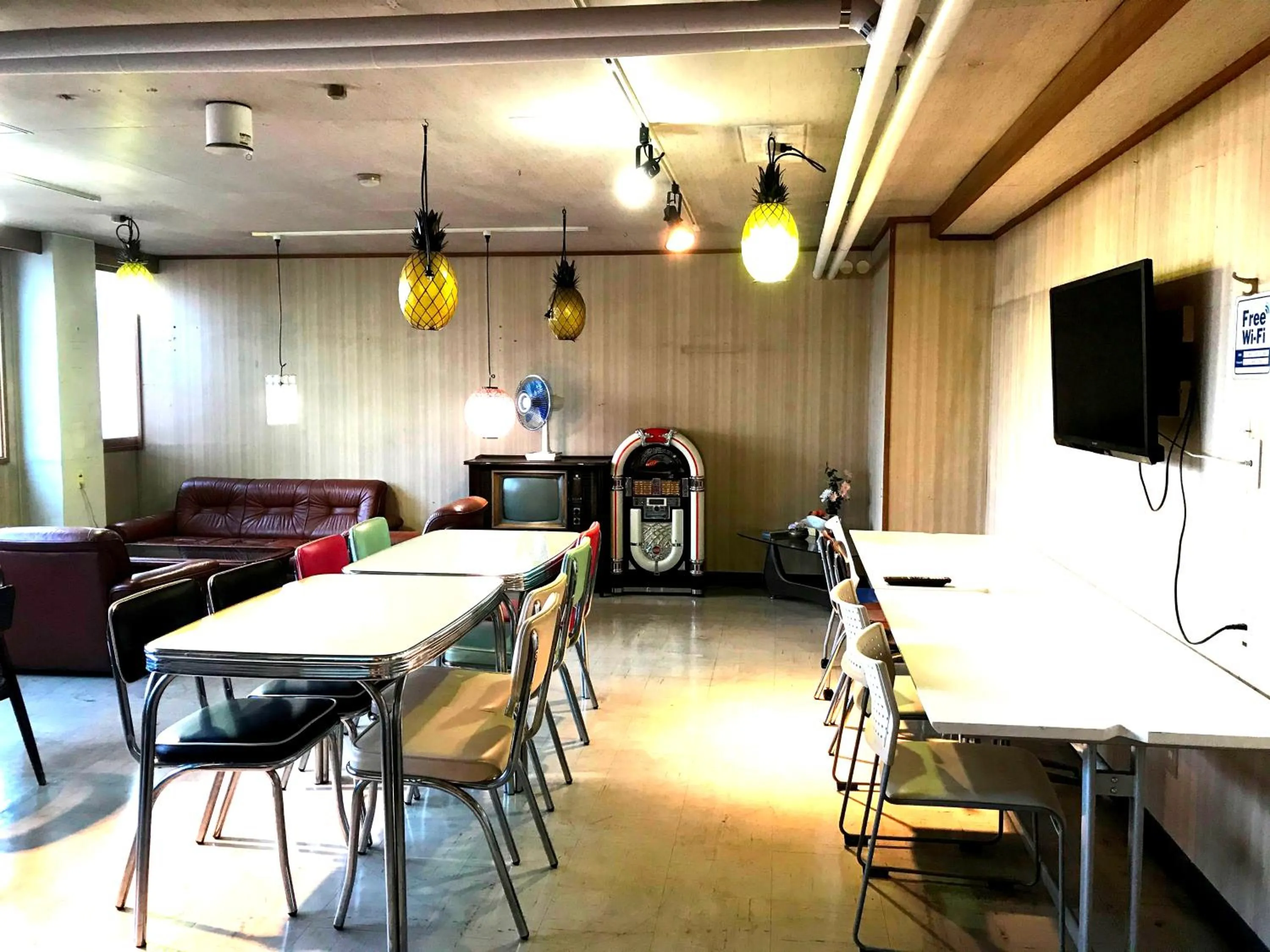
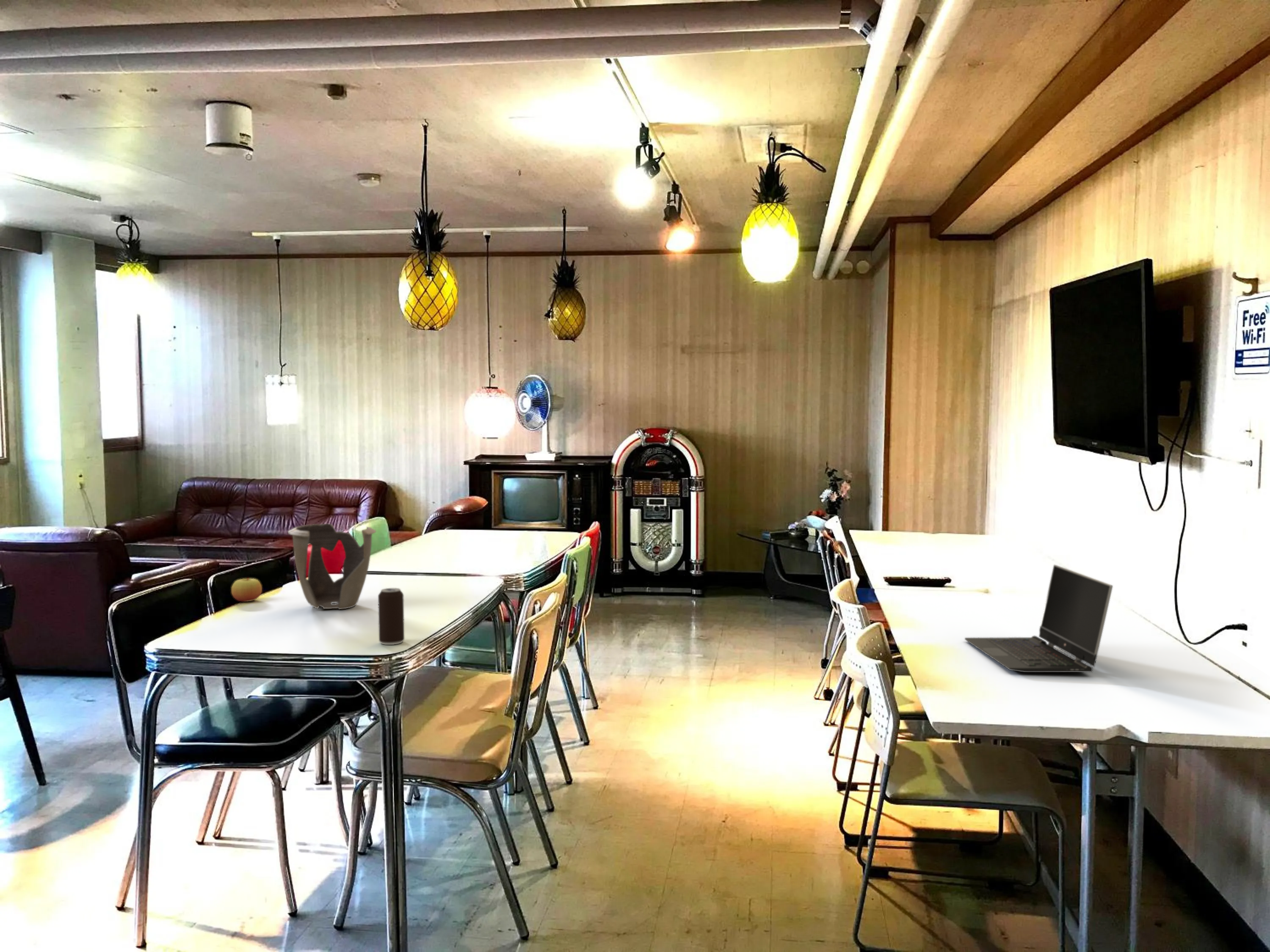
+ apple [231,577,262,602]
+ laptop computer [964,564,1113,673]
+ decorative bowl [287,523,377,610]
+ beverage can [378,588,405,645]
